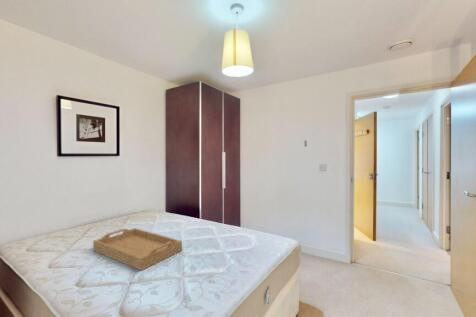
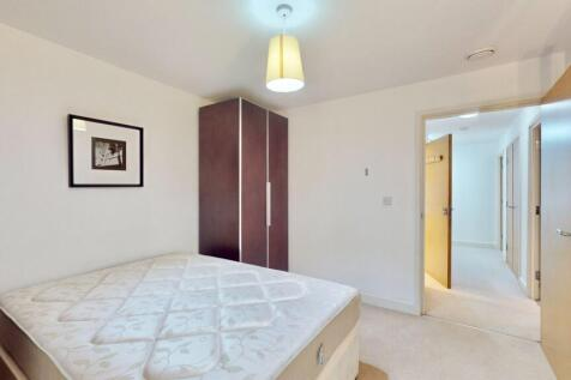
- serving tray [92,227,183,272]
